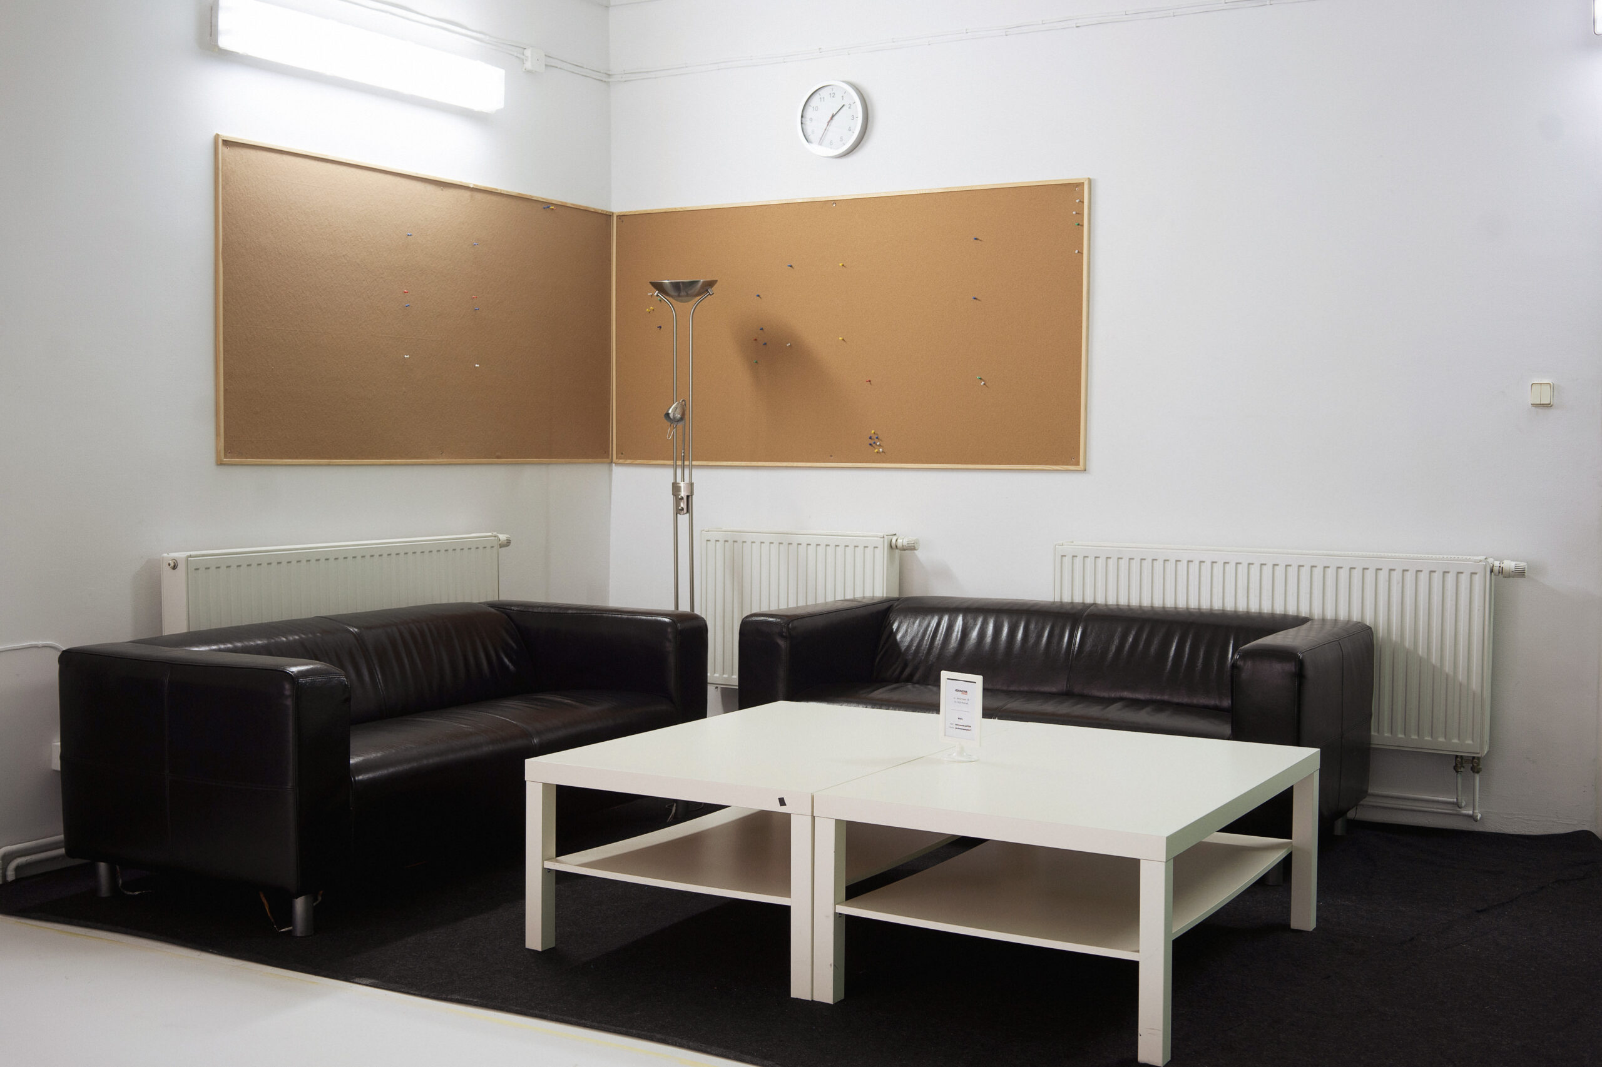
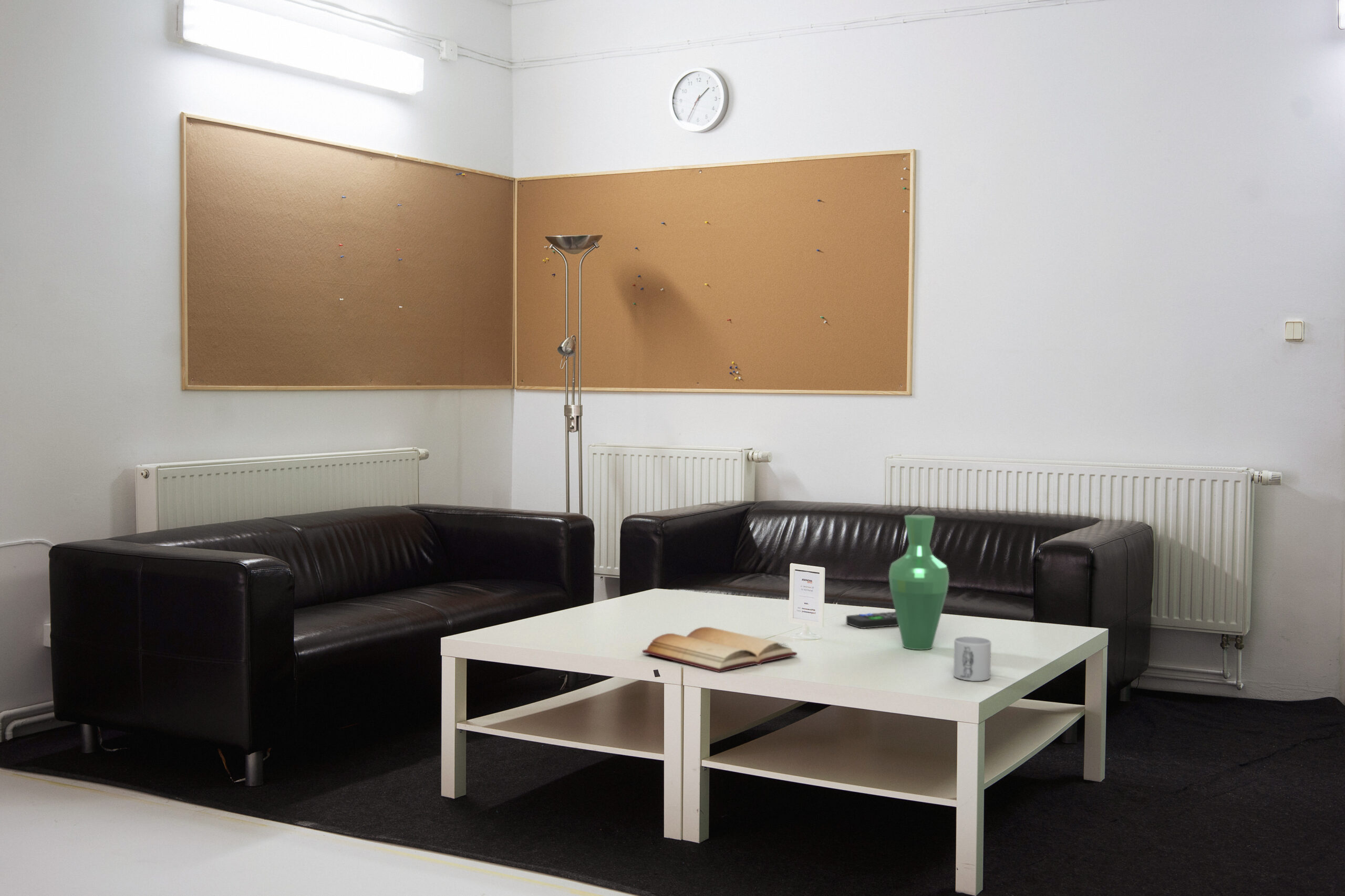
+ bible [642,627,798,673]
+ vase [888,514,950,650]
+ mug [953,636,991,682]
+ remote control [846,611,898,629]
